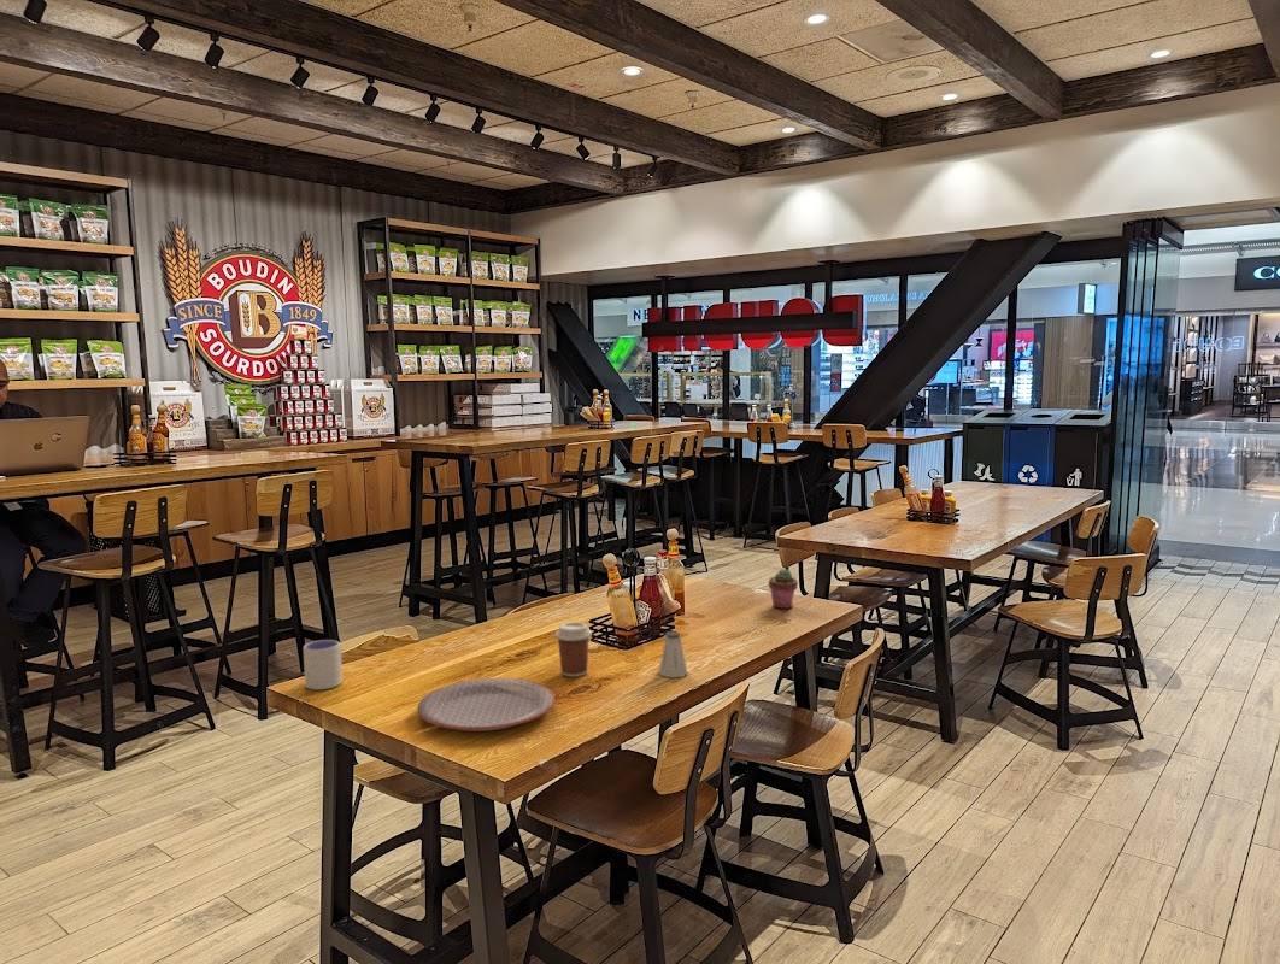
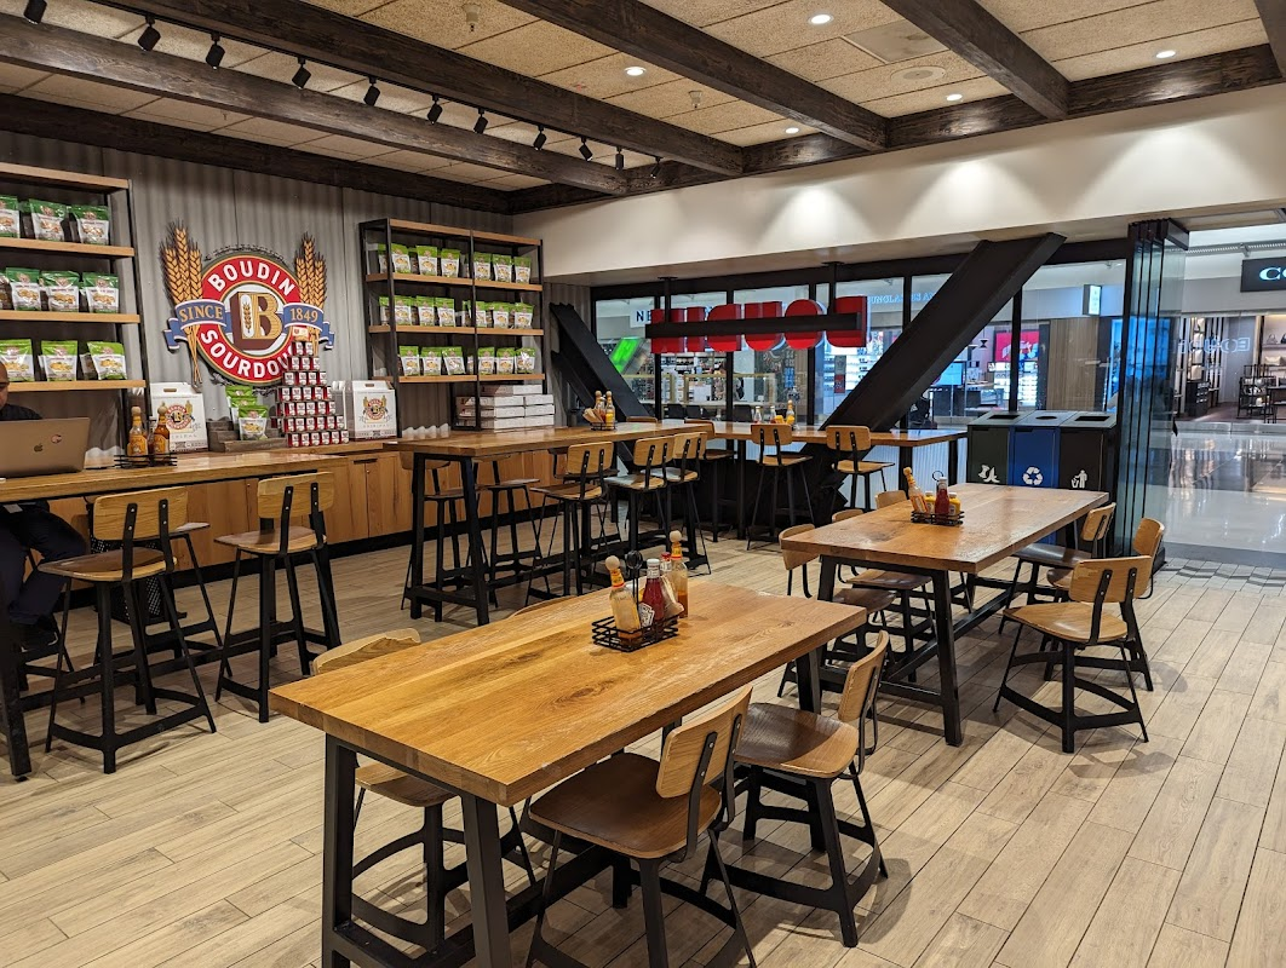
- coffee cup [554,621,593,678]
- cup [303,639,344,692]
- potted succulent [768,568,799,610]
- saltshaker [658,630,688,678]
- plate [416,677,556,733]
